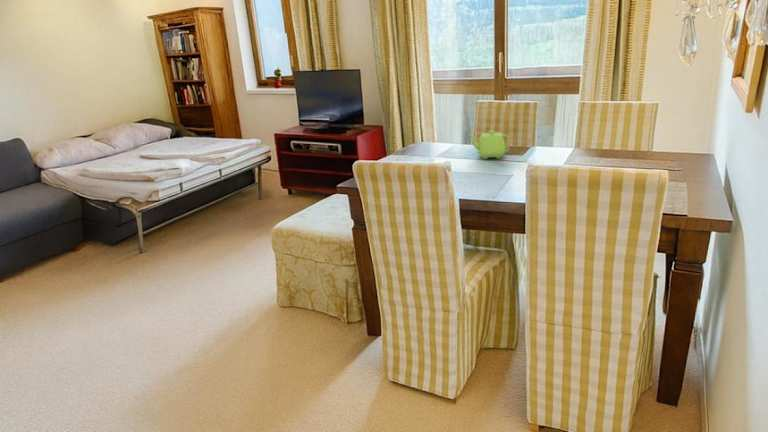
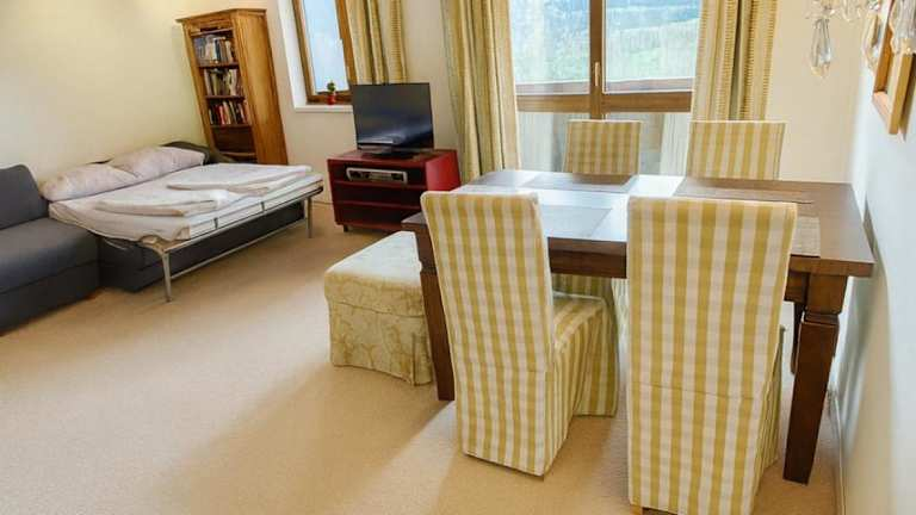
- teapot [468,129,511,160]
